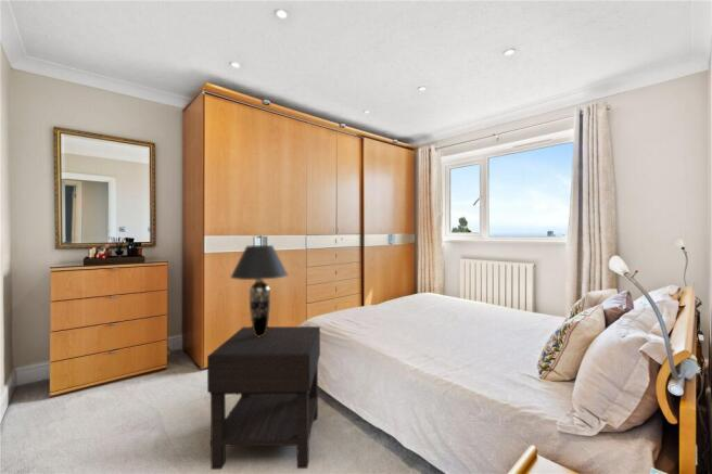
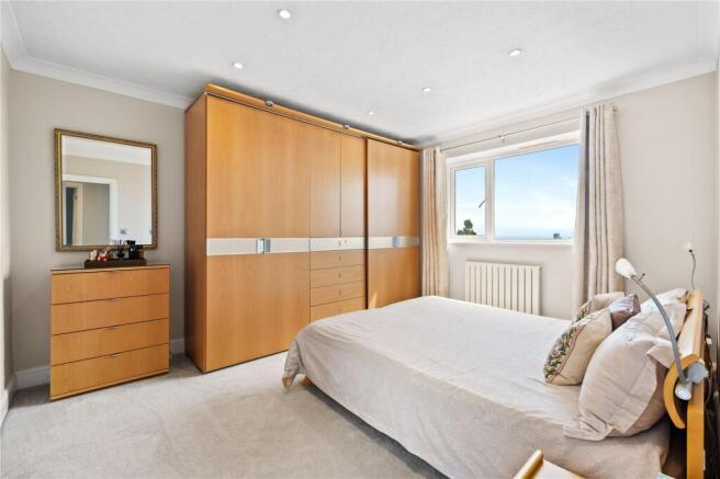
- nightstand [206,325,321,471]
- table lamp [229,244,289,337]
